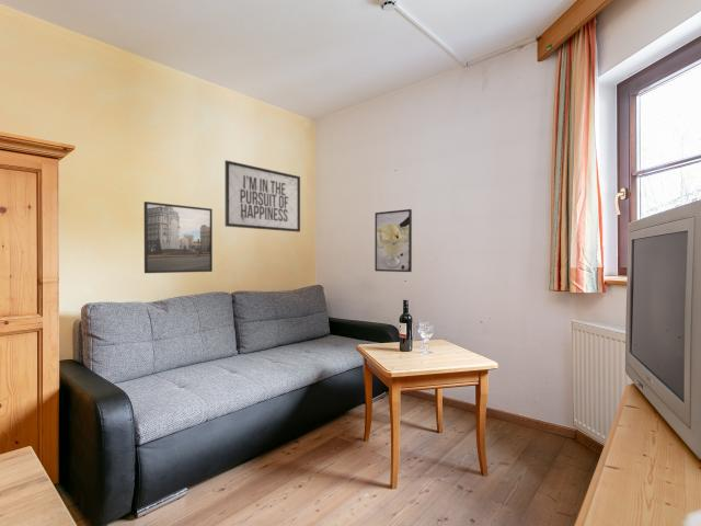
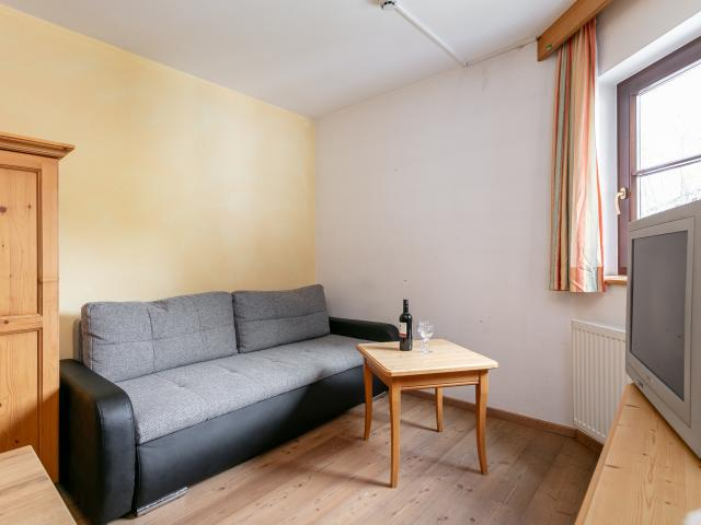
- mirror [223,159,301,233]
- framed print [143,201,214,274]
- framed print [374,208,413,273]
